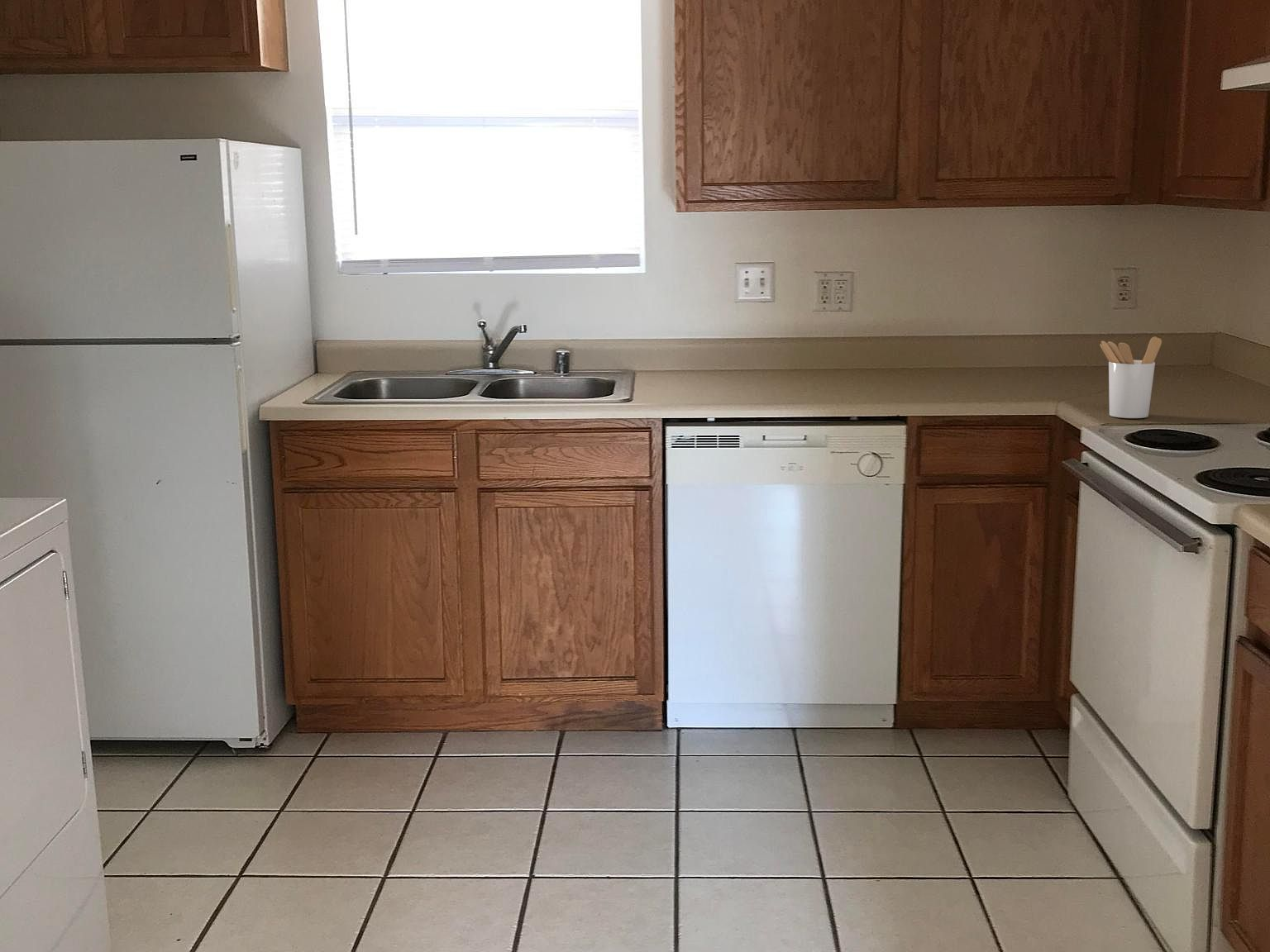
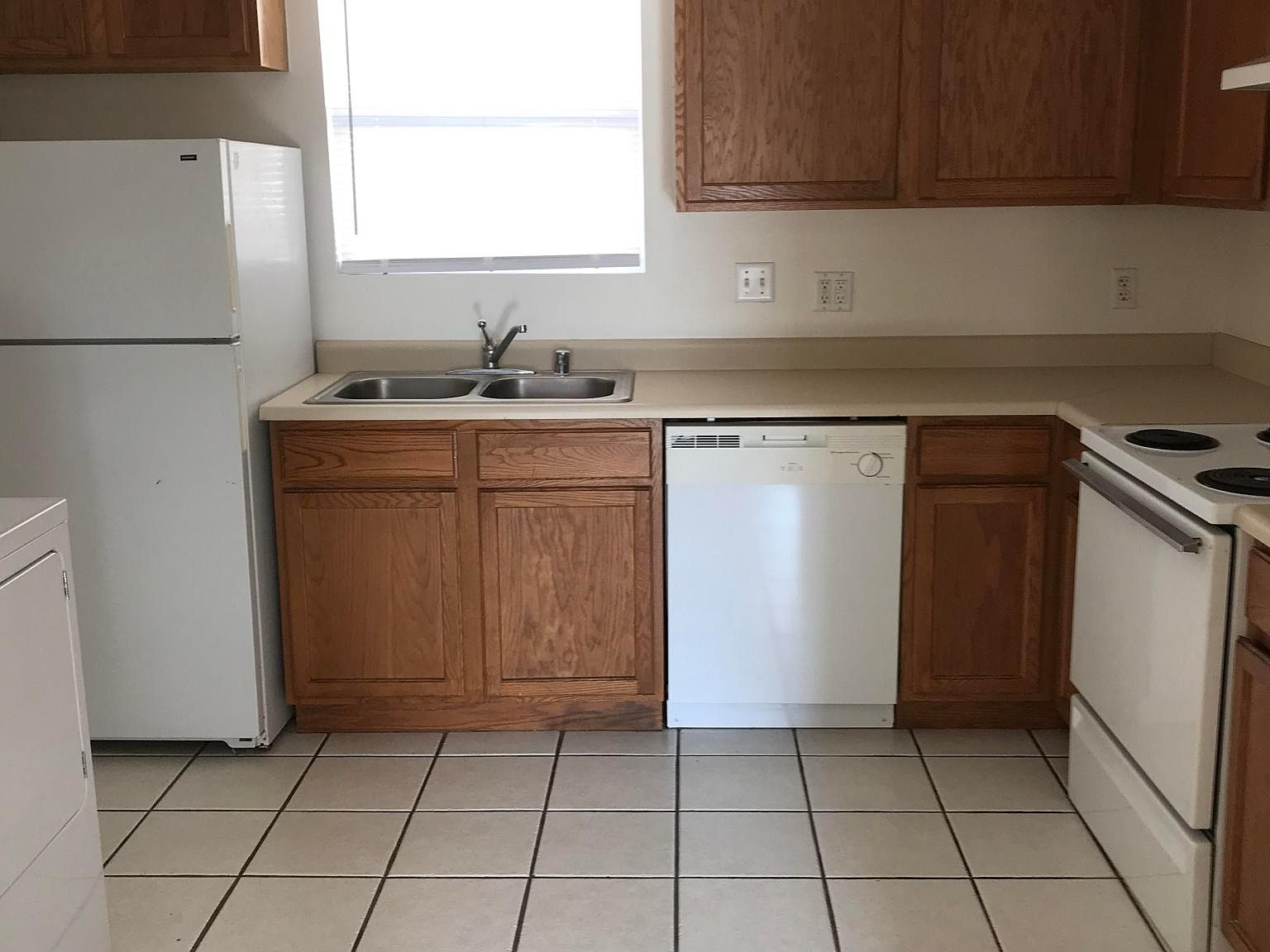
- utensil holder [1100,336,1163,419]
